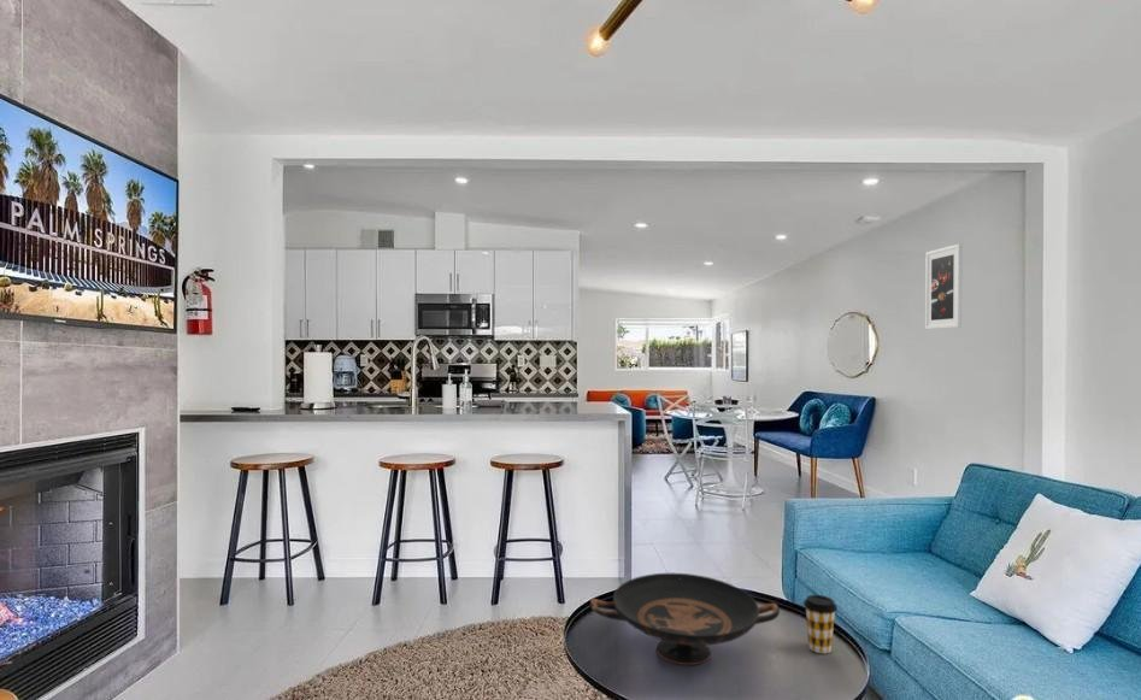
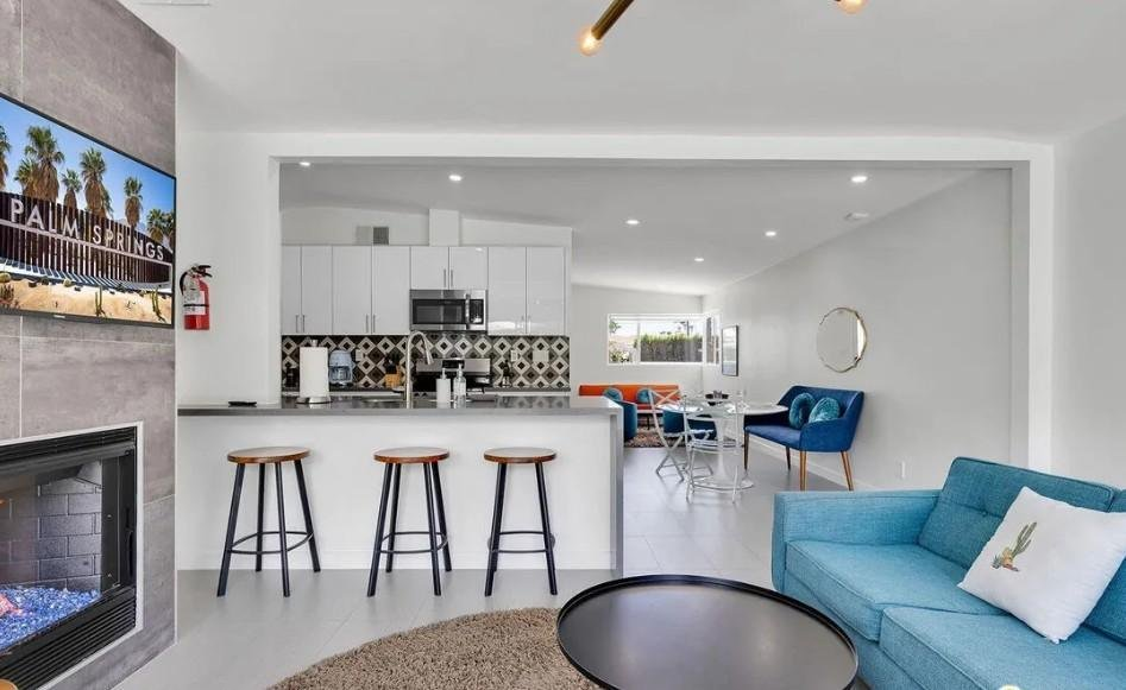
- decorative bowl [589,572,781,666]
- coffee cup [802,594,839,654]
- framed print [924,242,963,330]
